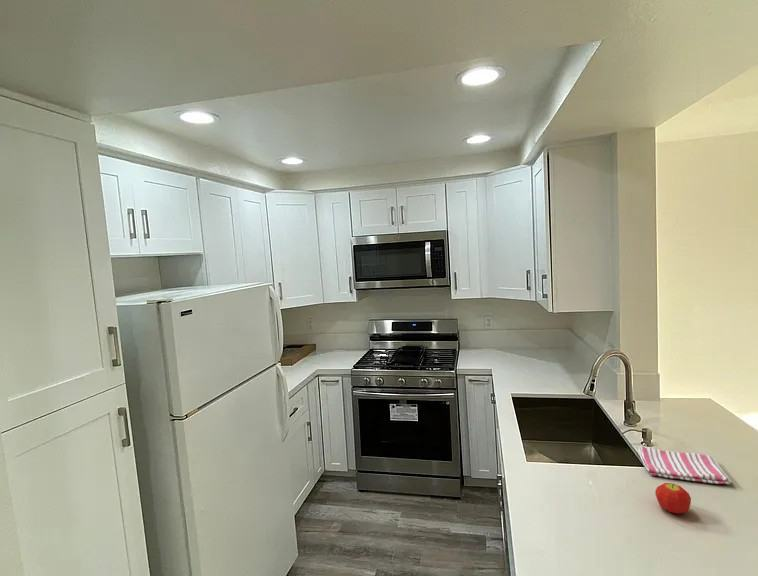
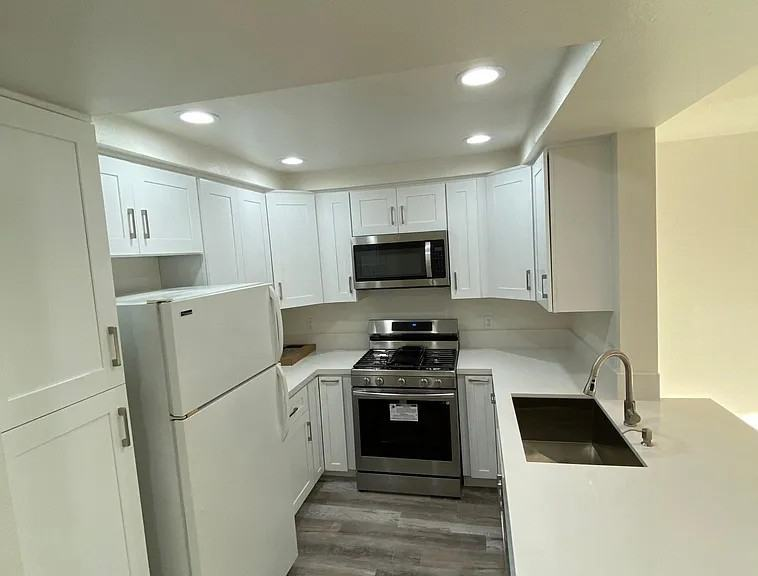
- dish towel [637,445,732,485]
- fruit [654,482,692,515]
